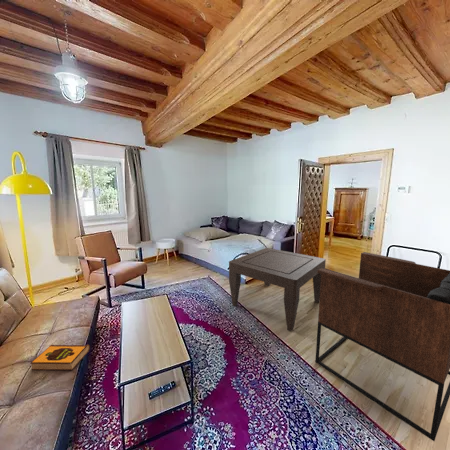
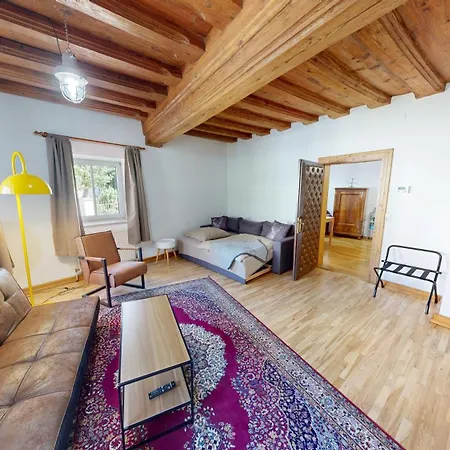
- hardback book [29,344,91,371]
- coffee table [228,247,327,332]
- armchair [314,251,450,442]
